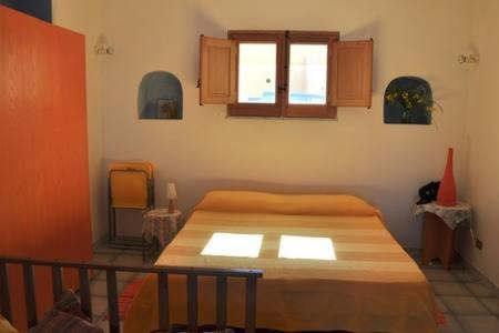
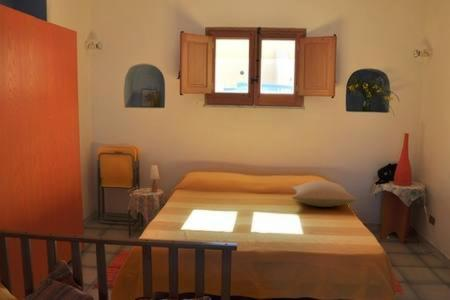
+ pillow [291,180,358,208]
